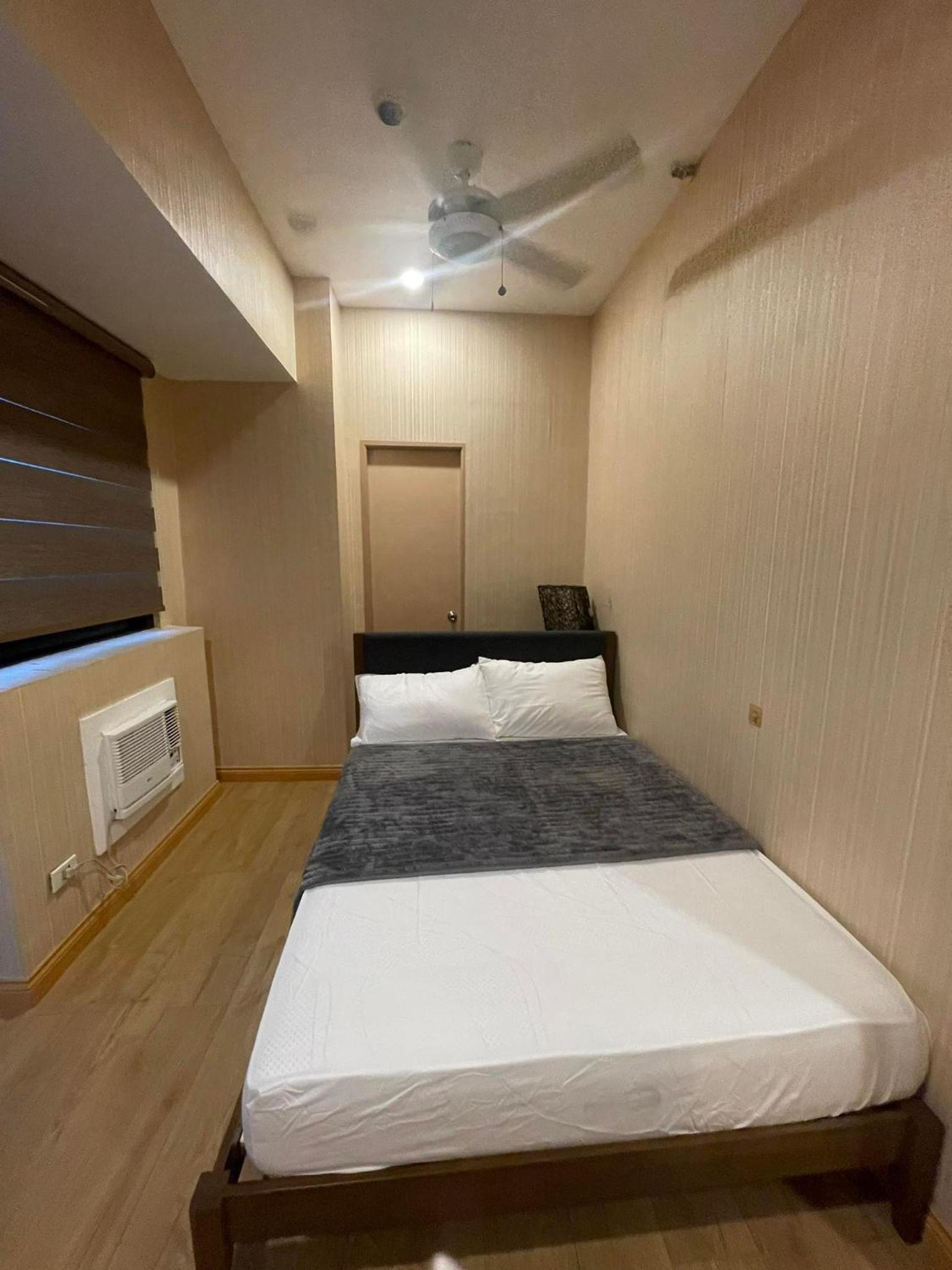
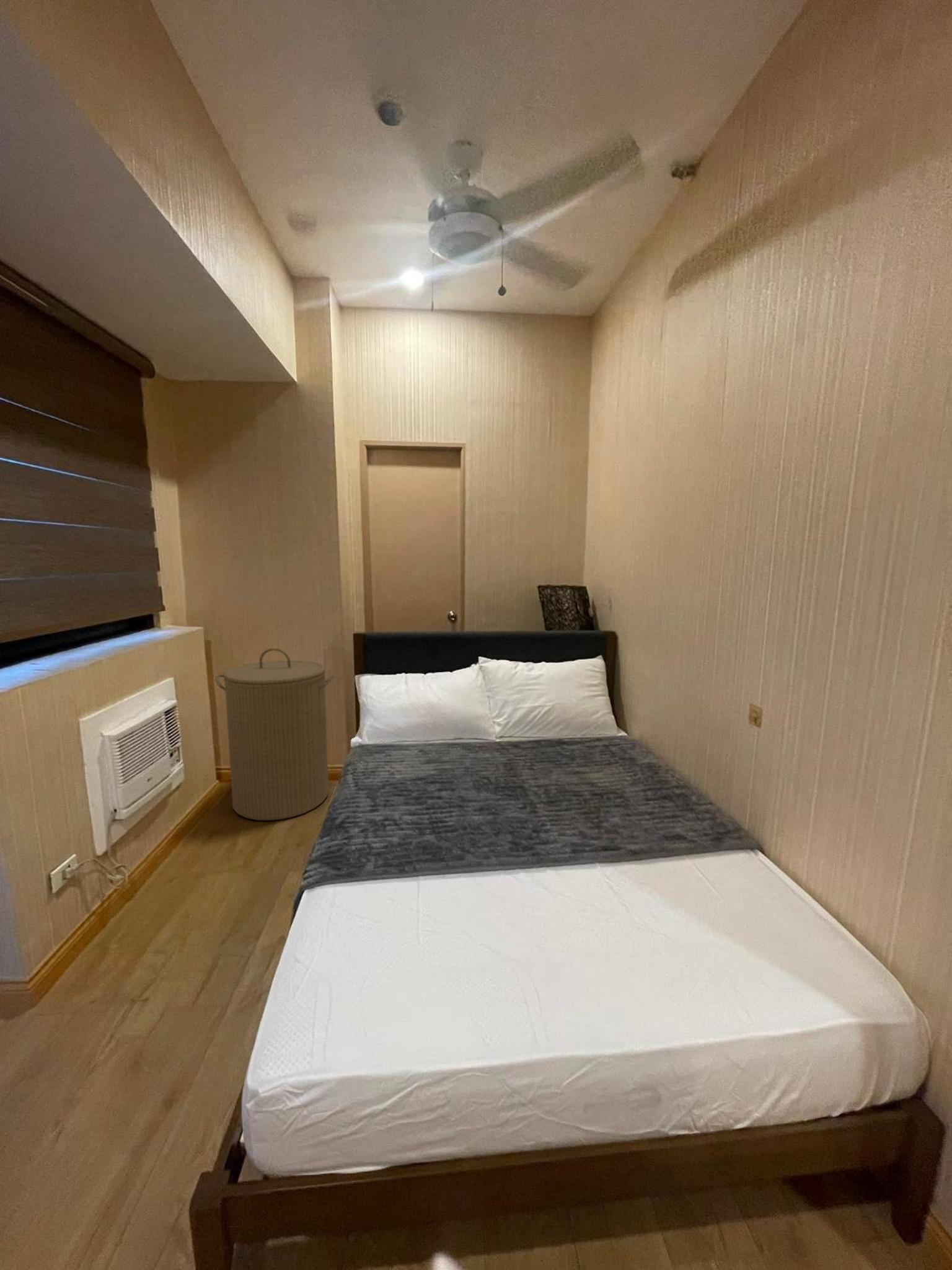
+ laundry hamper [214,647,337,821]
